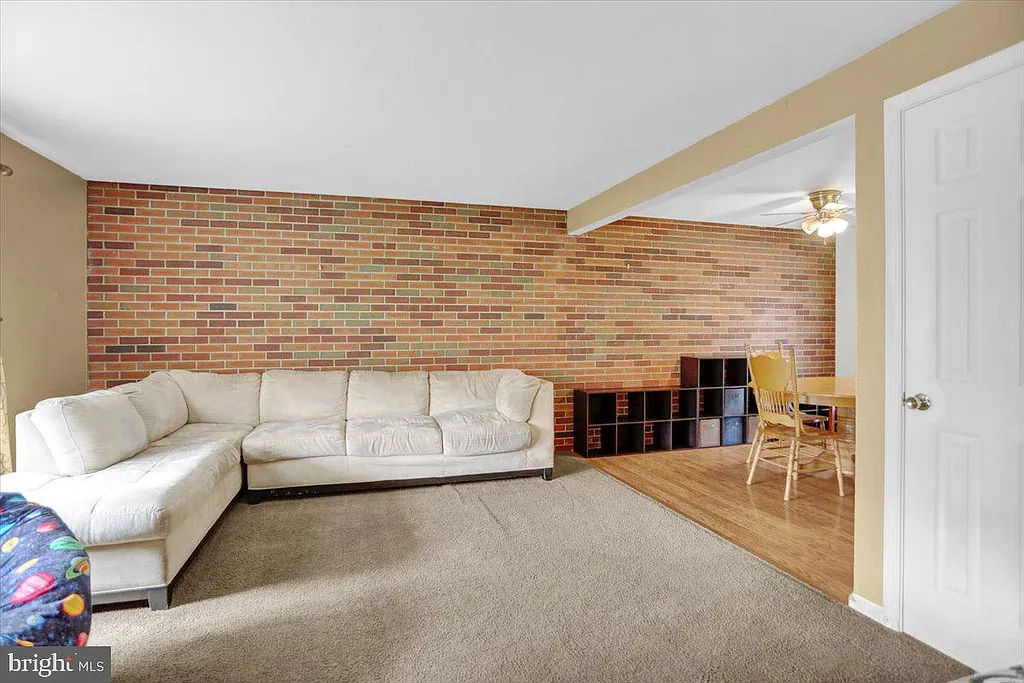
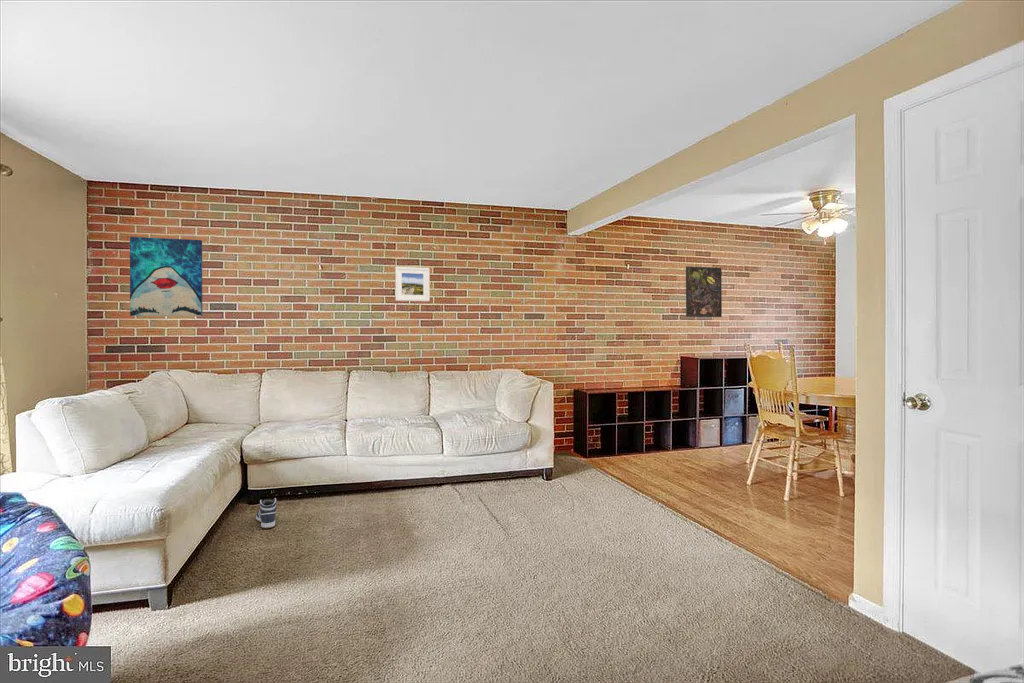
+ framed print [685,265,723,318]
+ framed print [394,266,431,302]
+ sneaker [255,497,278,529]
+ wall art [129,236,203,317]
